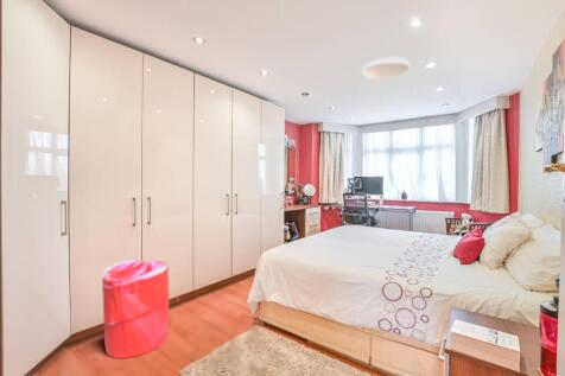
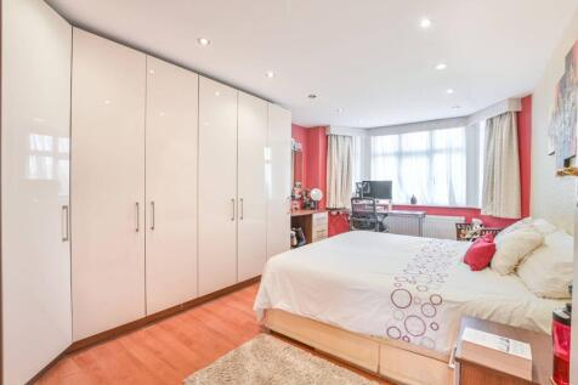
- laundry hamper [101,259,170,359]
- ceiling light [361,56,411,81]
